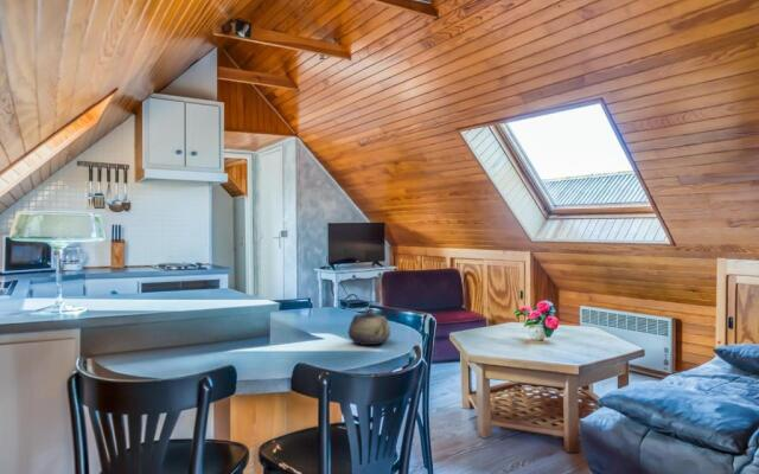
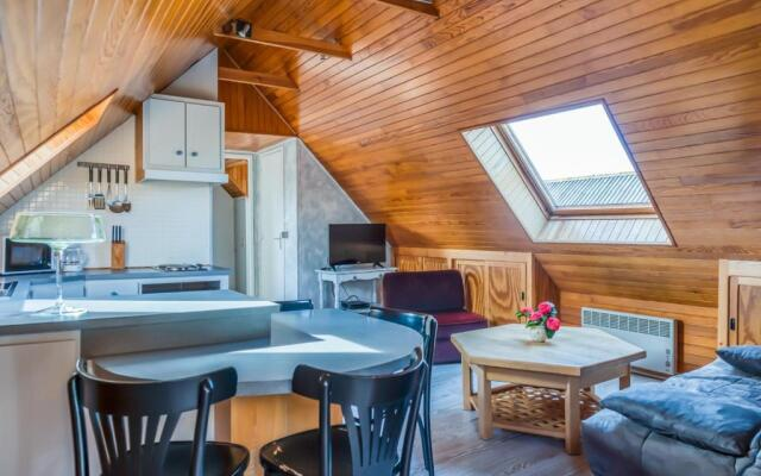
- teapot [347,308,391,346]
